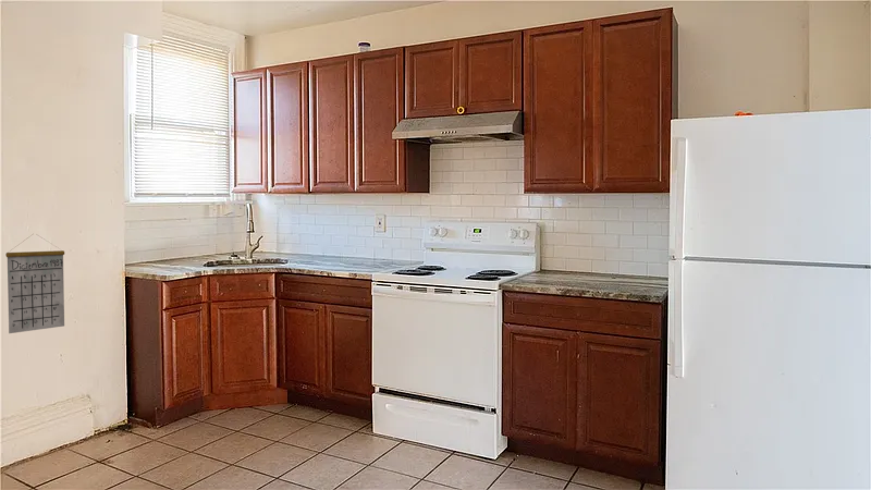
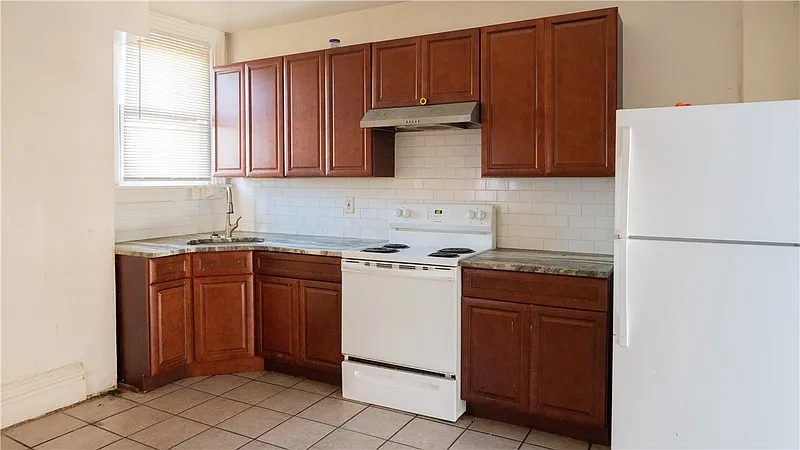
- calendar [4,234,65,334]
